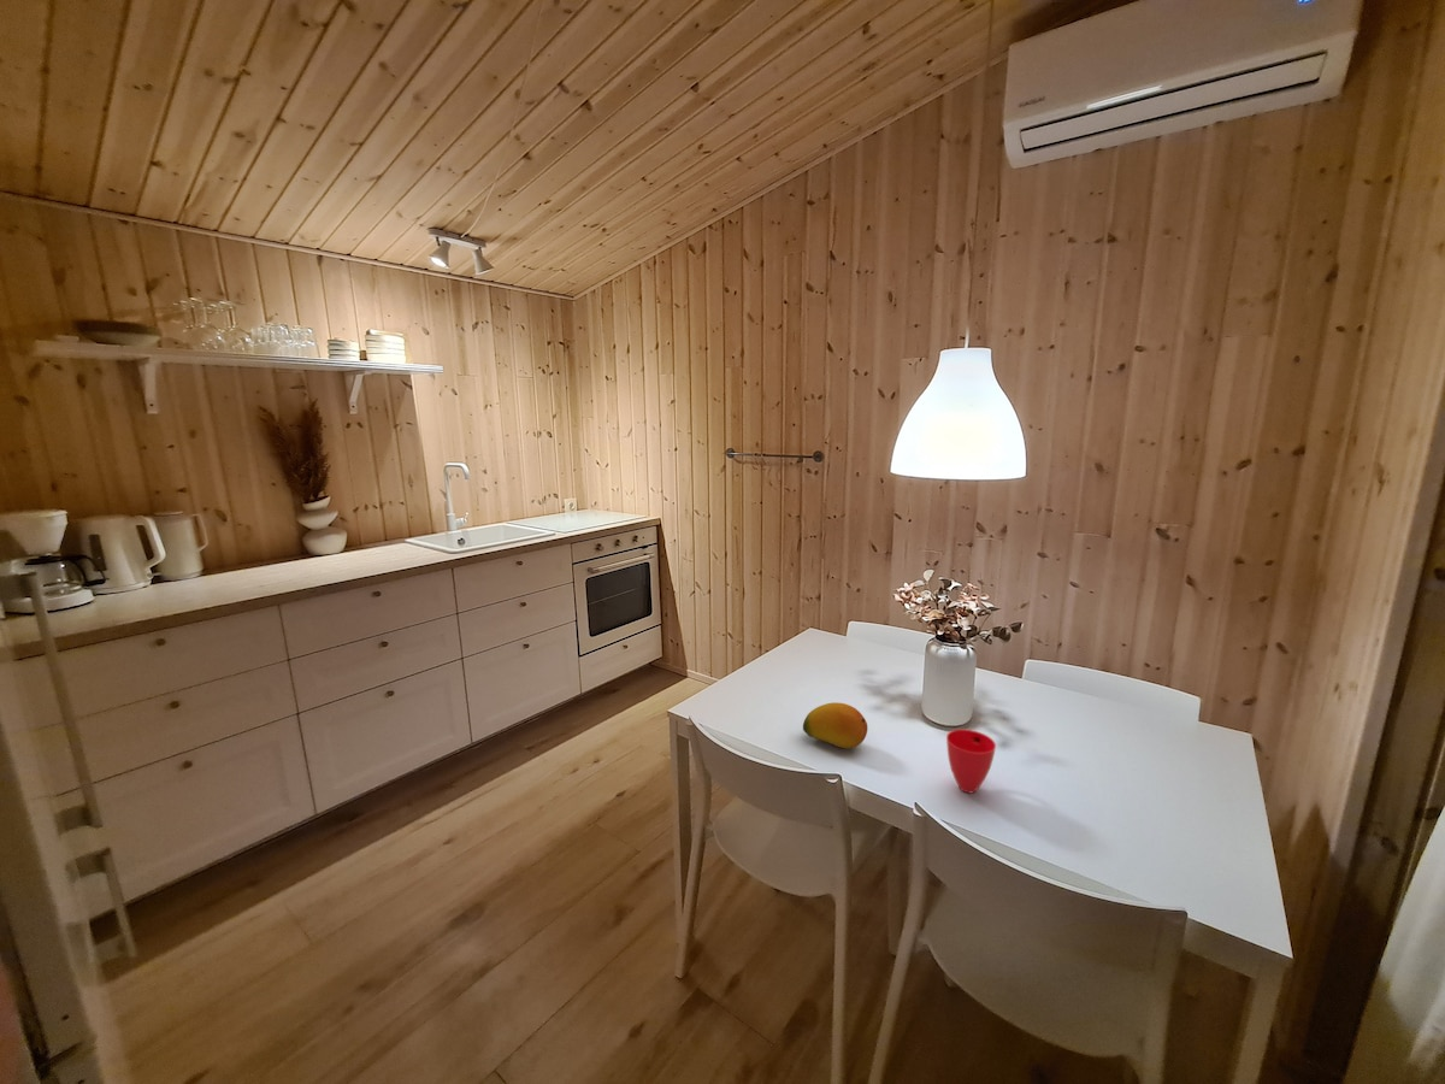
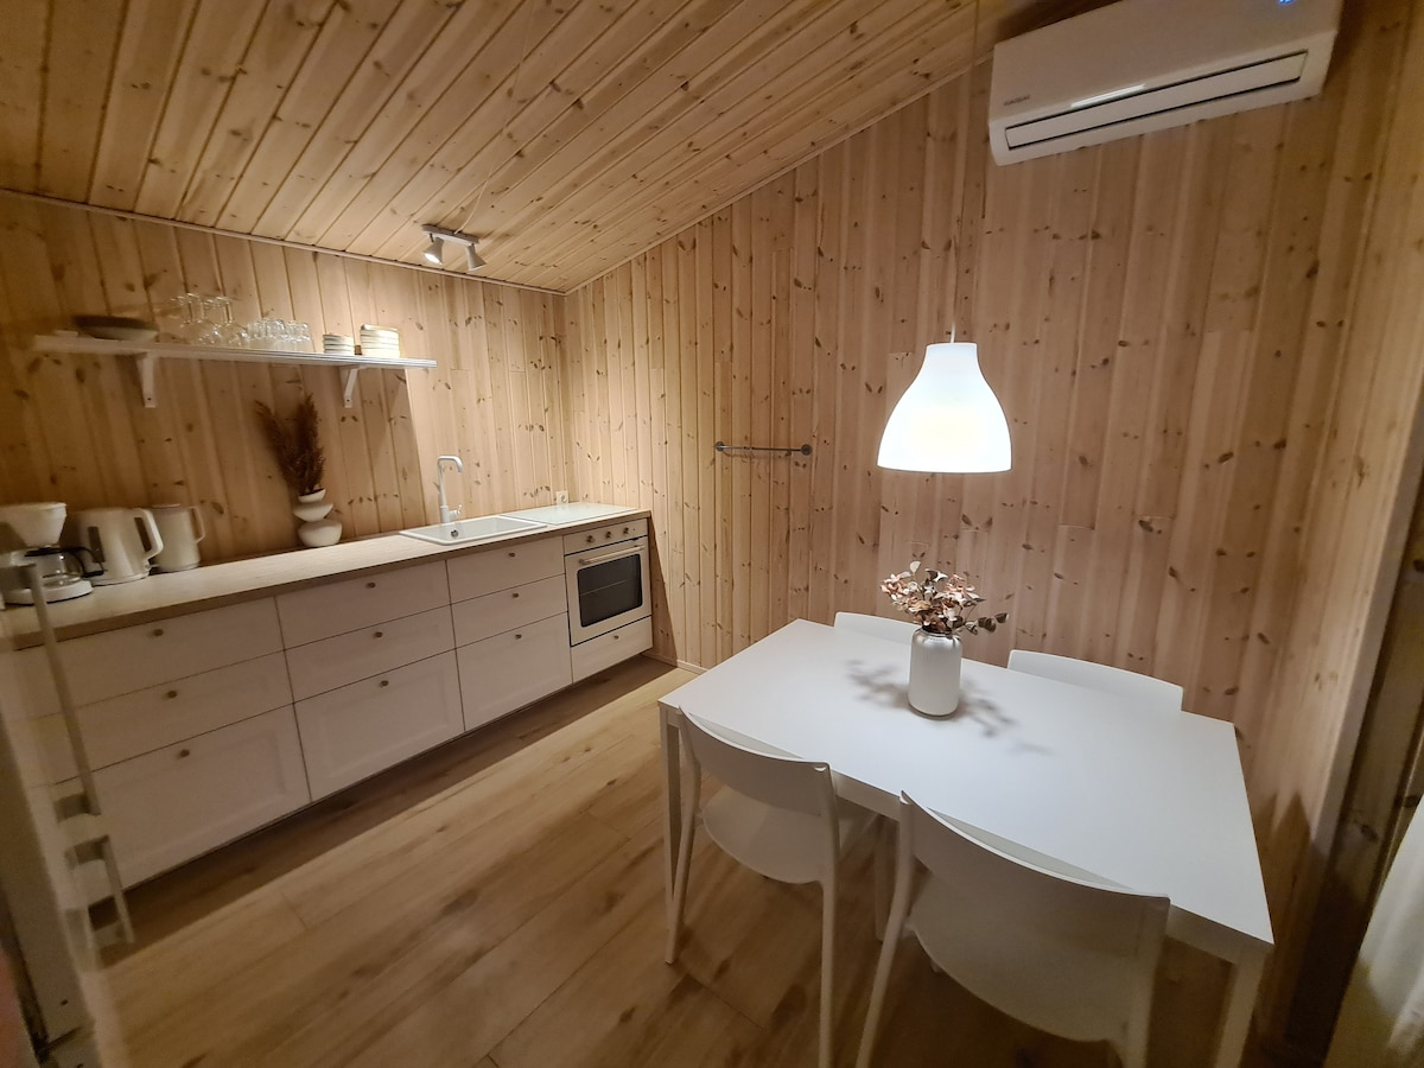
- fruit [802,701,868,750]
- mug [945,729,997,794]
